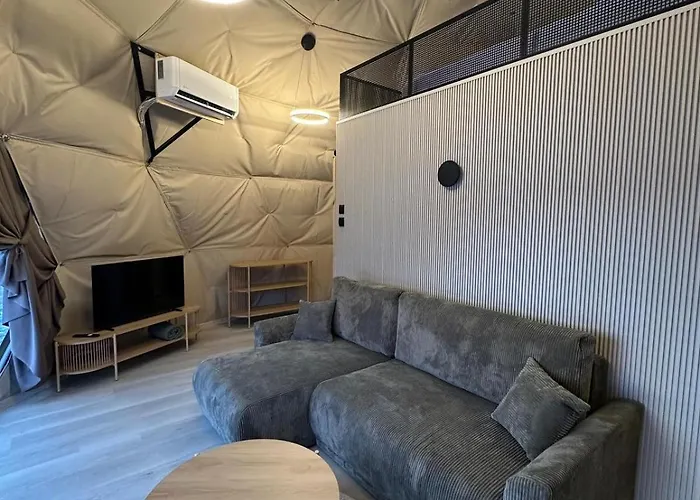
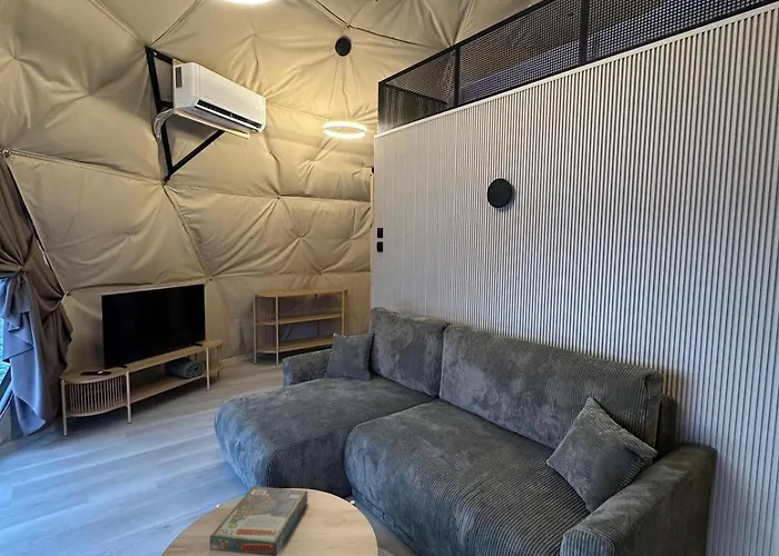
+ board game [209,485,308,556]
